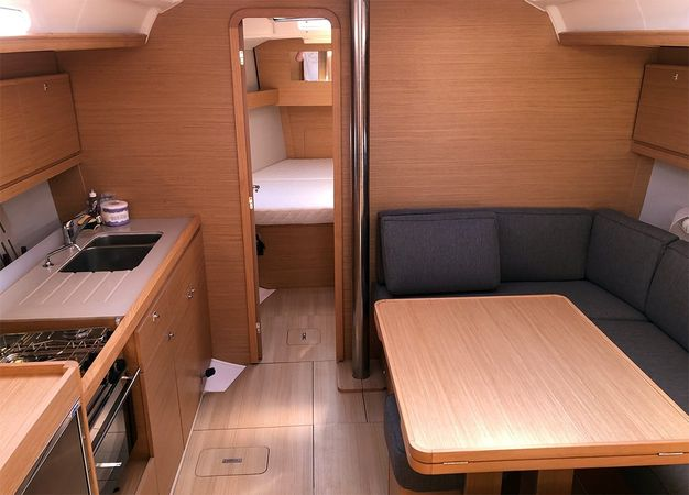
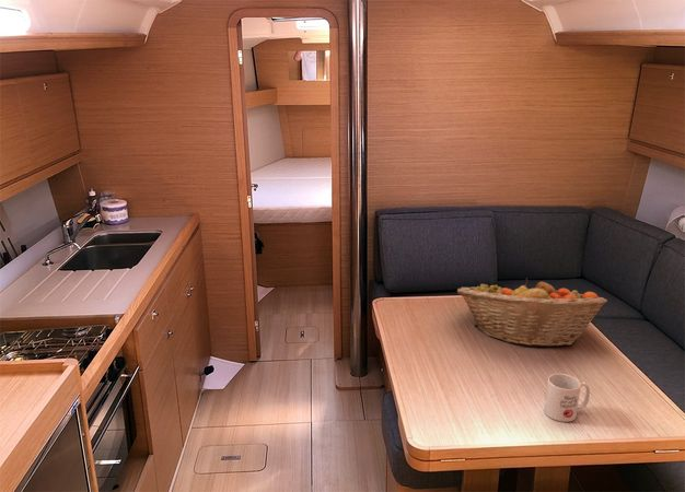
+ fruit basket [456,278,608,348]
+ mug [543,373,591,423]
